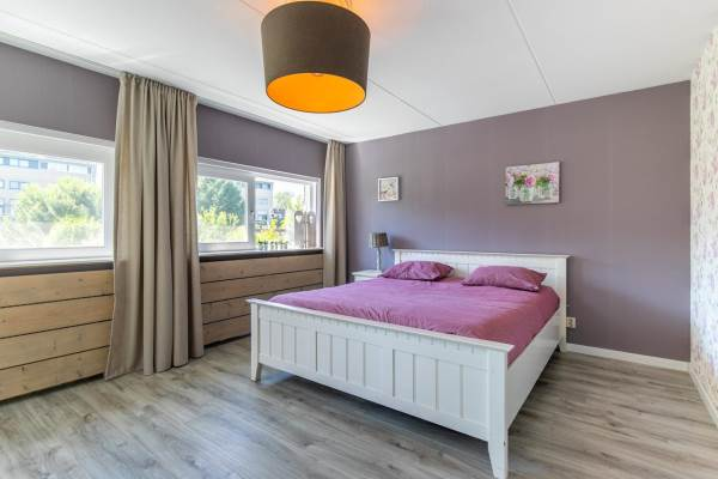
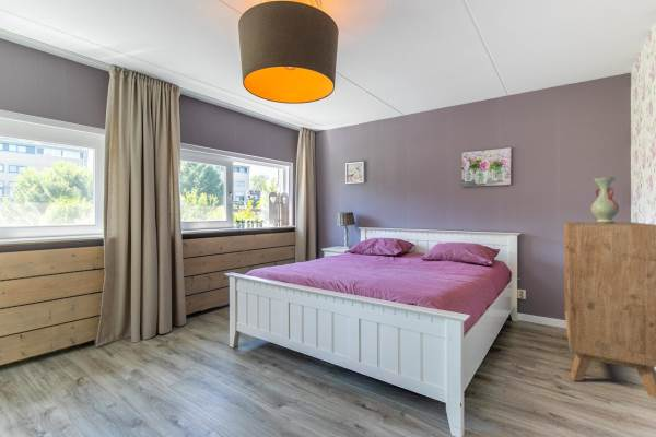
+ decorative vase [590,176,620,223]
+ dresser [563,221,656,400]
